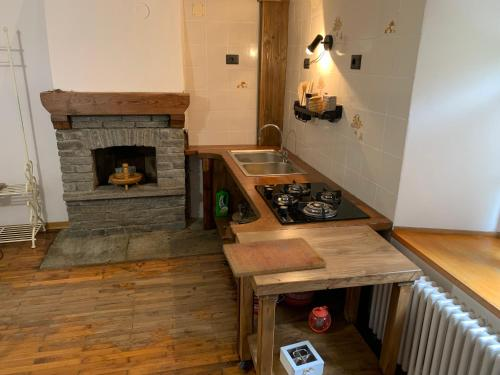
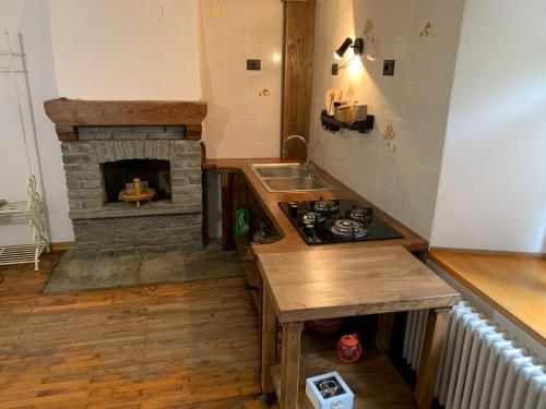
- cutting board [222,236,328,278]
